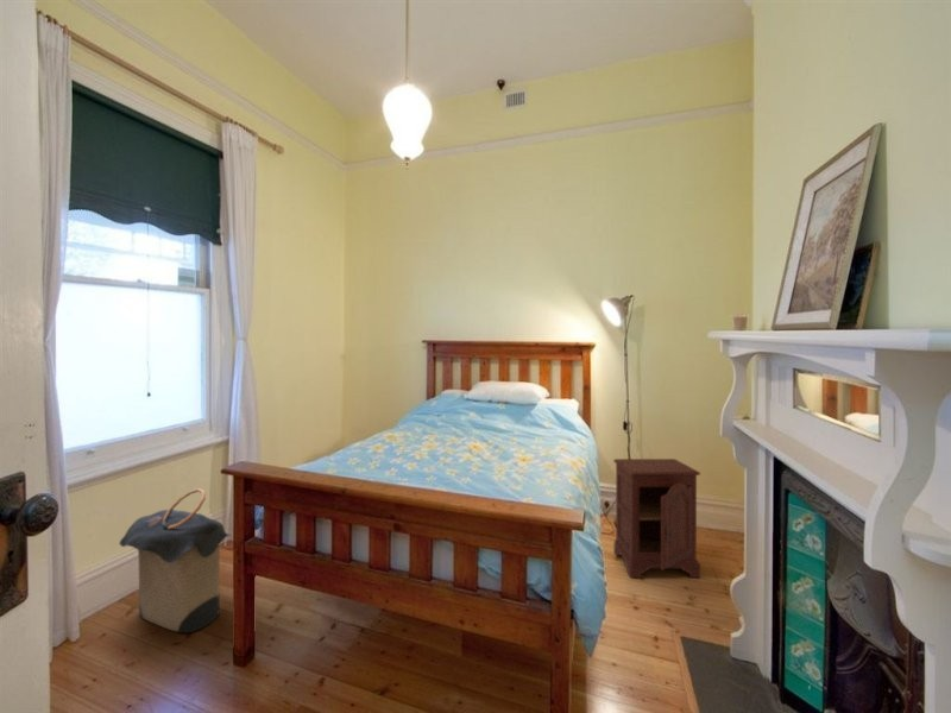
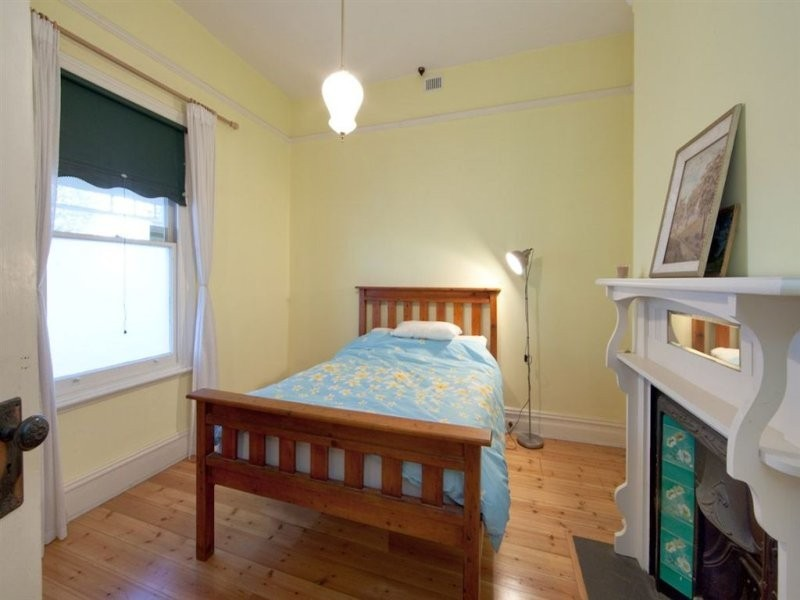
- laundry hamper [119,487,231,635]
- nightstand [612,458,701,579]
